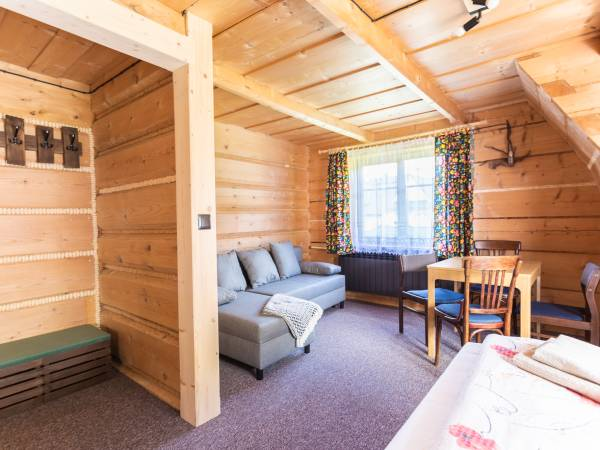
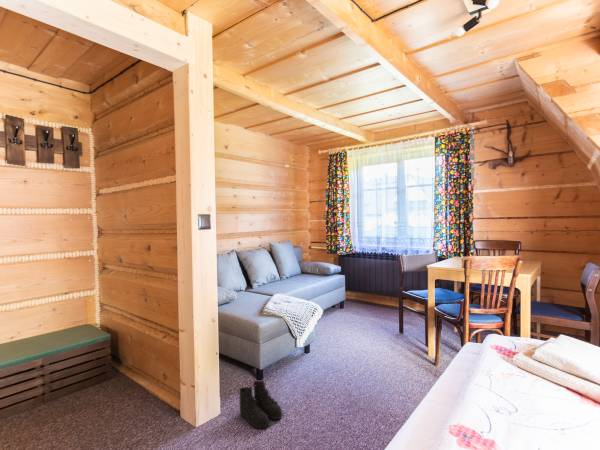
+ boots [238,379,283,430]
